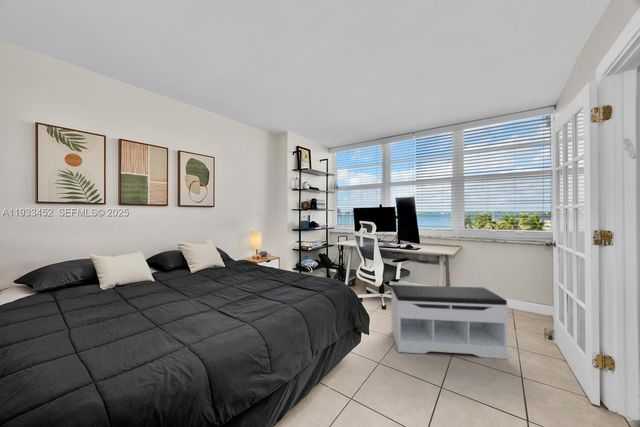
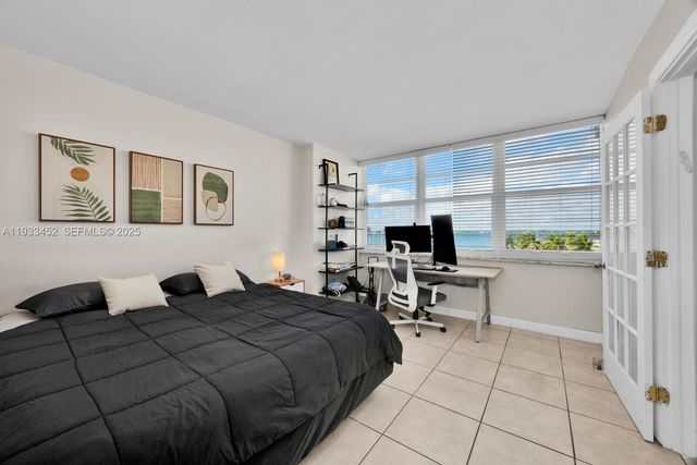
- bench [390,284,509,360]
